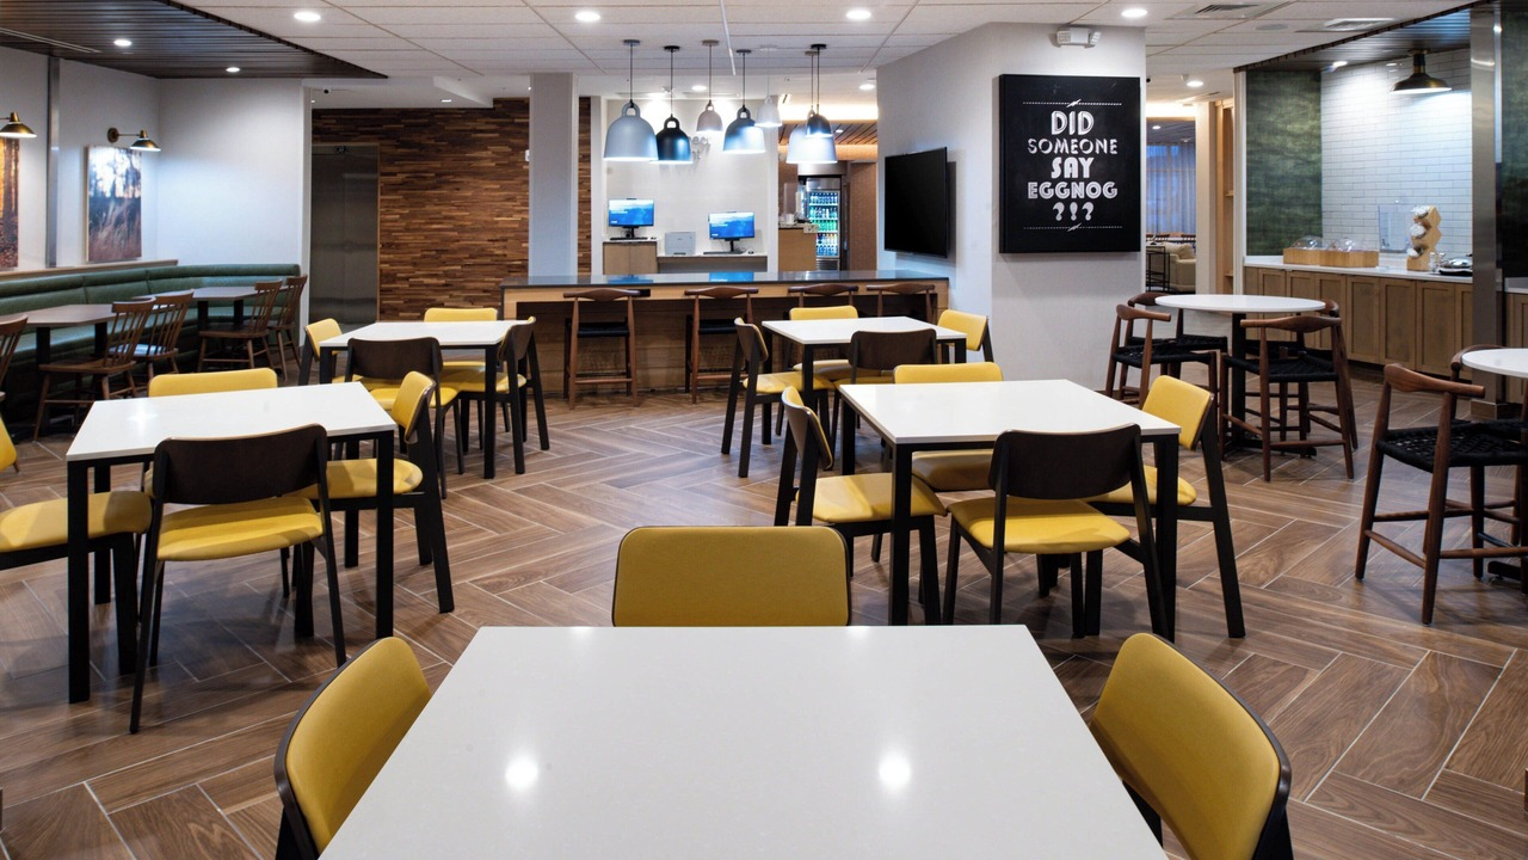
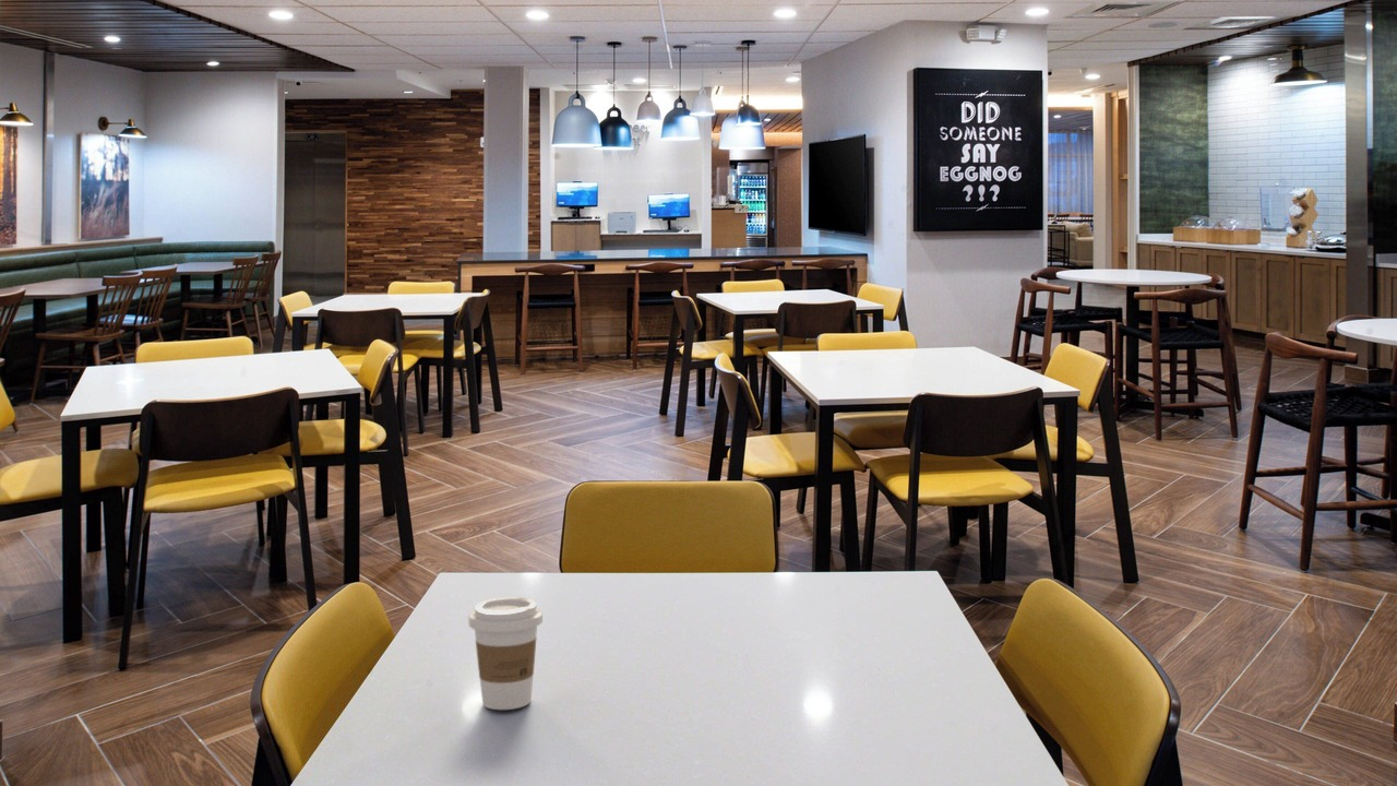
+ coffee cup [467,596,544,711]
